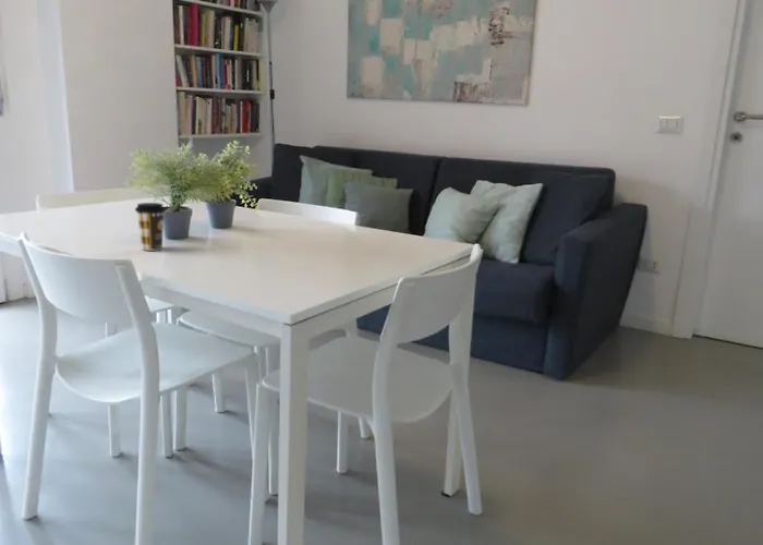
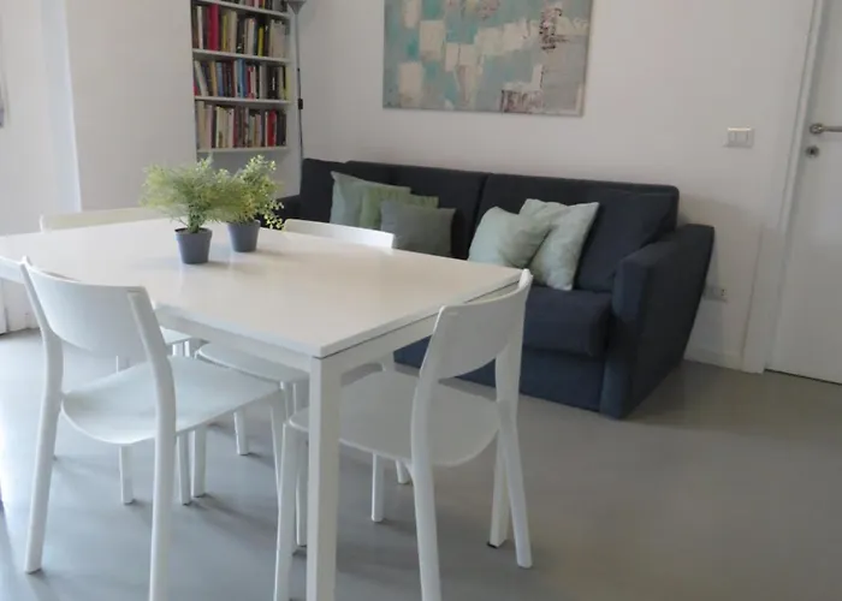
- coffee cup [134,202,167,252]
